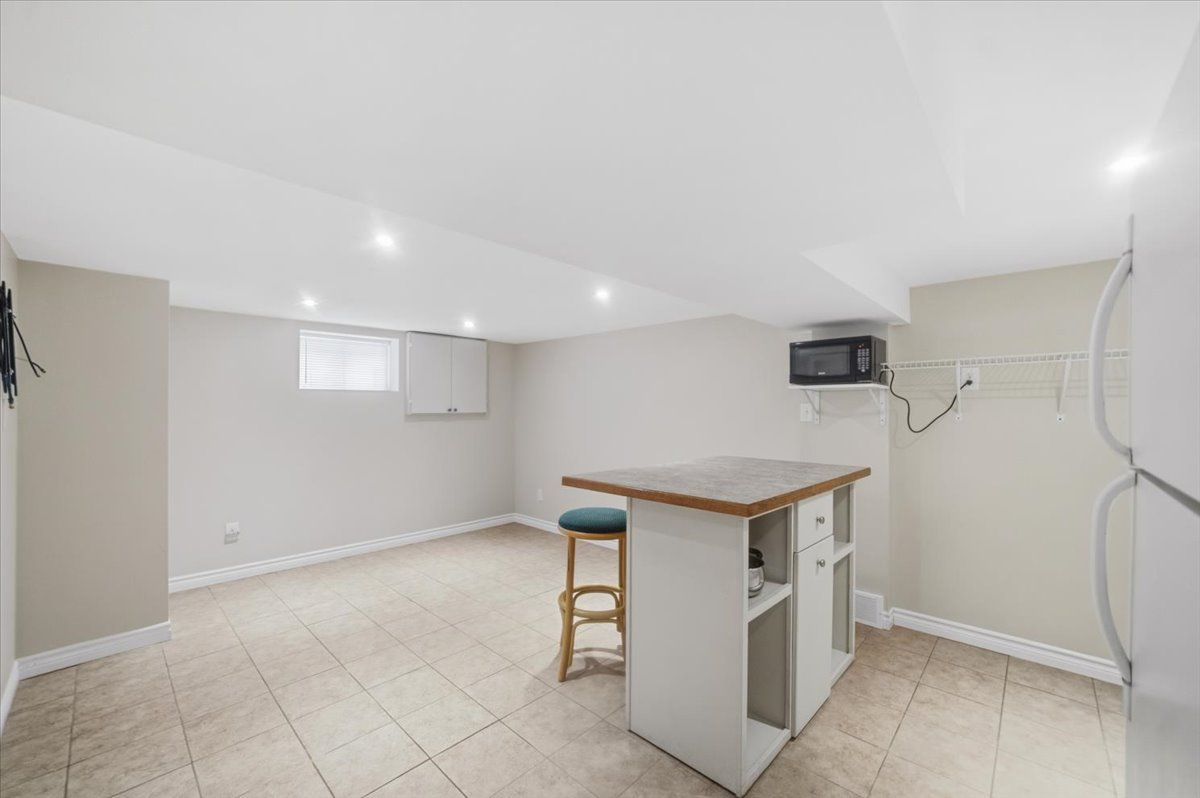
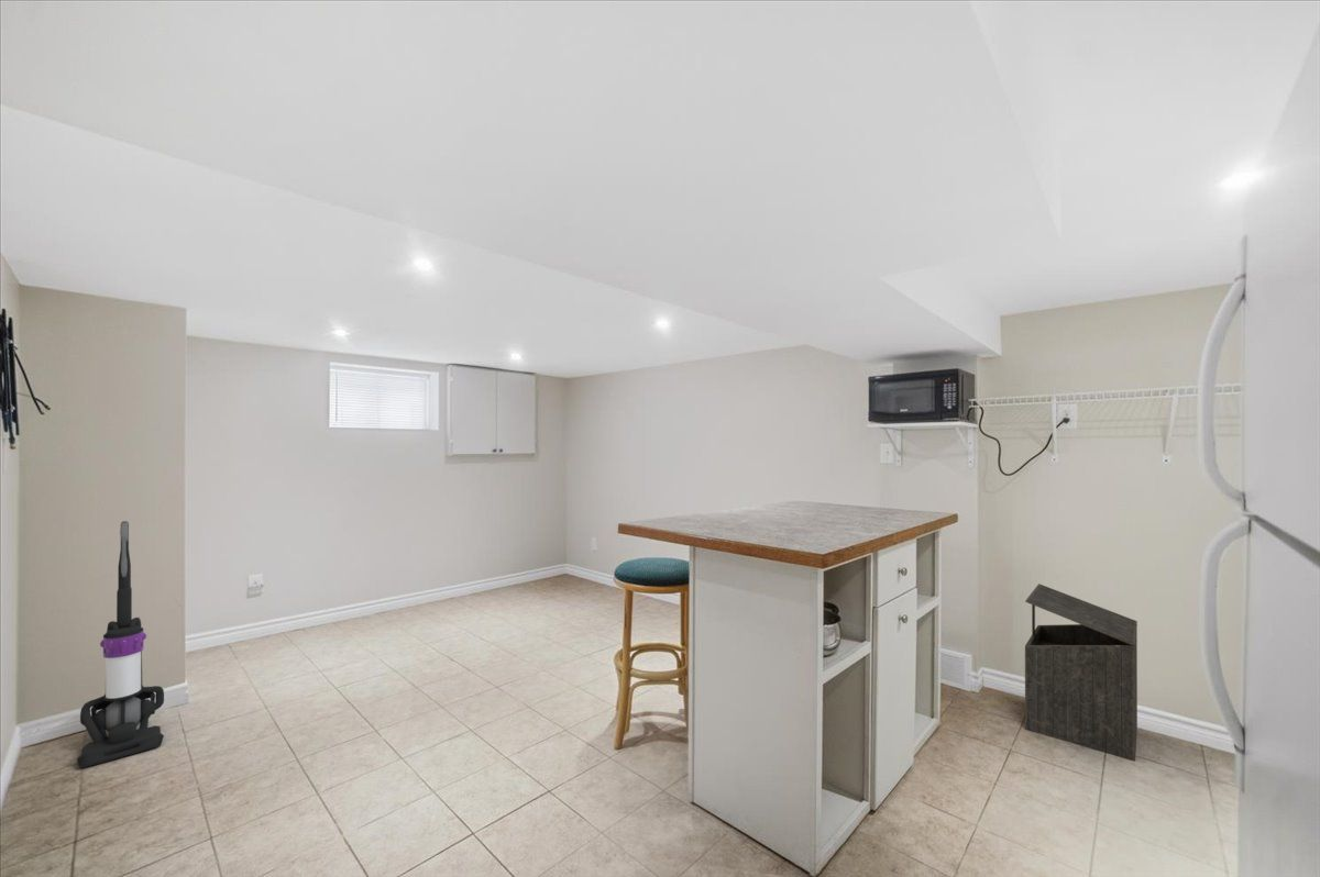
+ trash bin [1024,582,1138,763]
+ vacuum cleaner [76,520,165,769]
